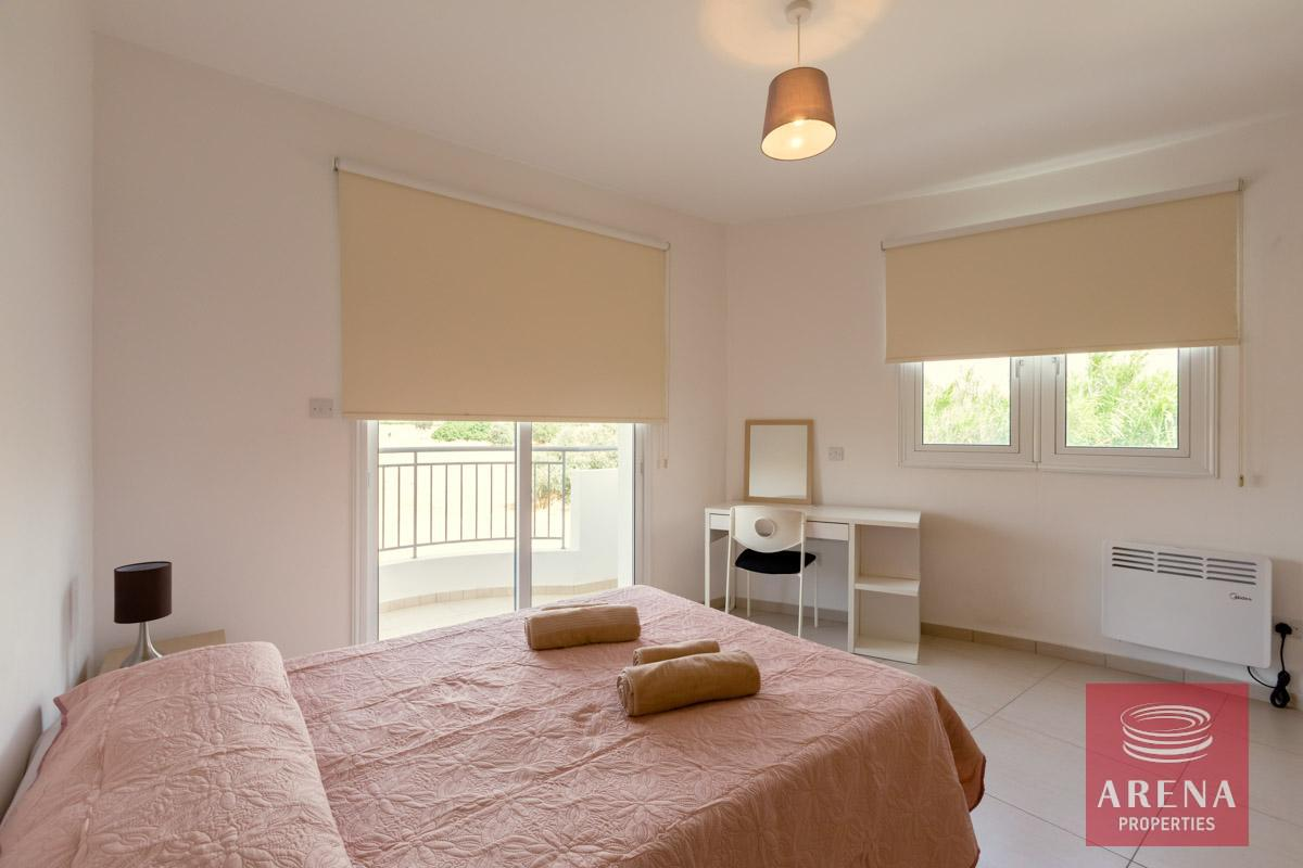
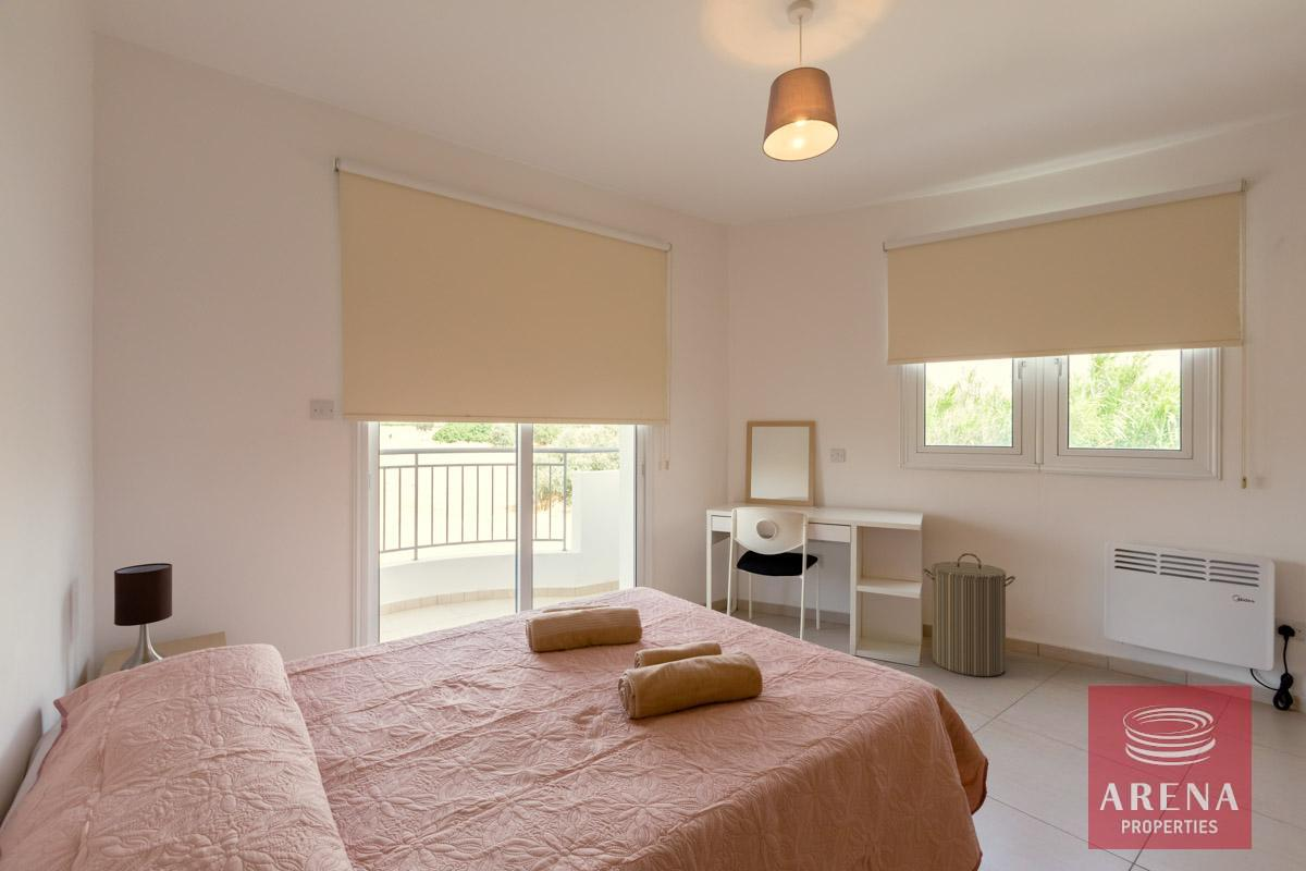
+ laundry hamper [922,552,1017,677]
